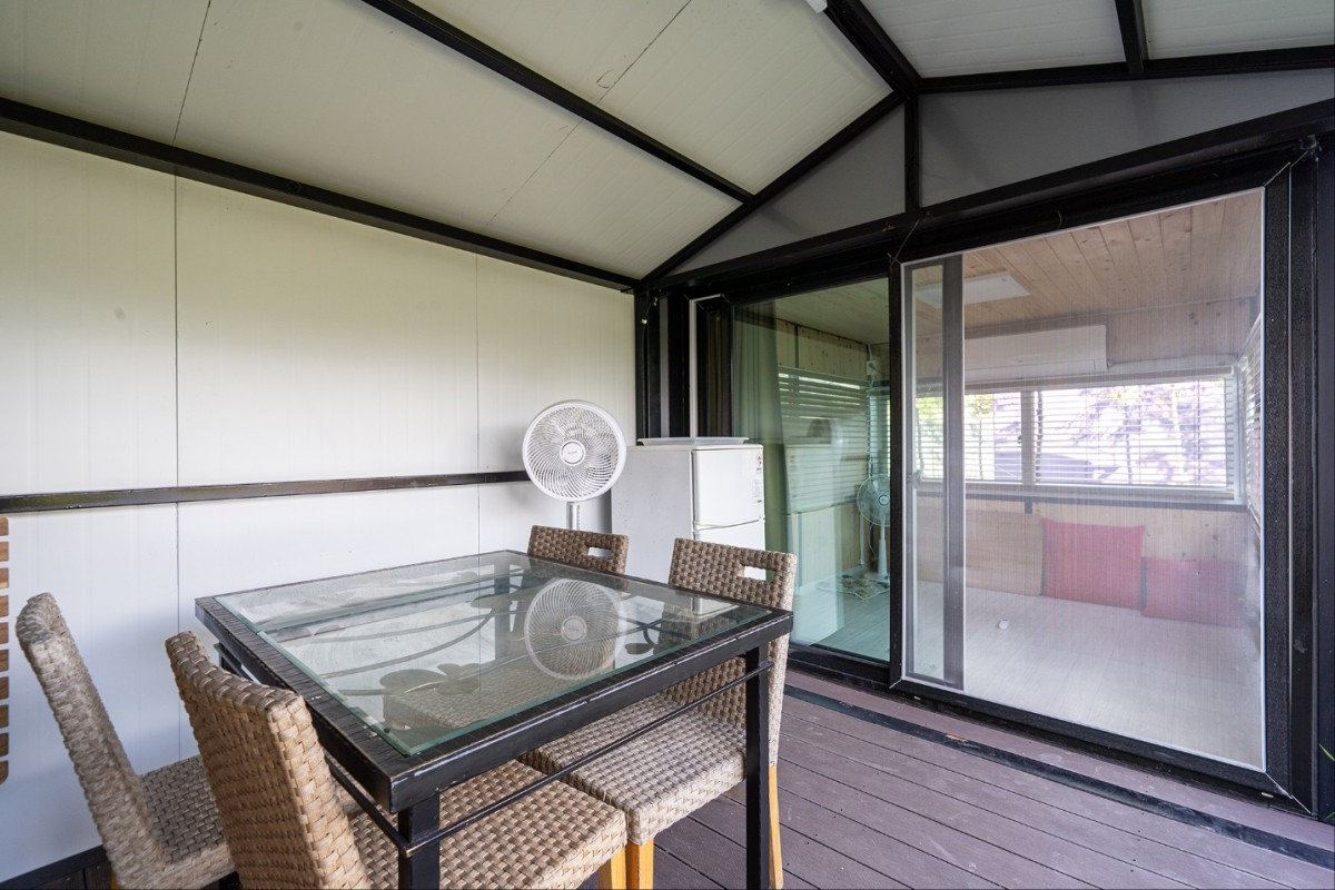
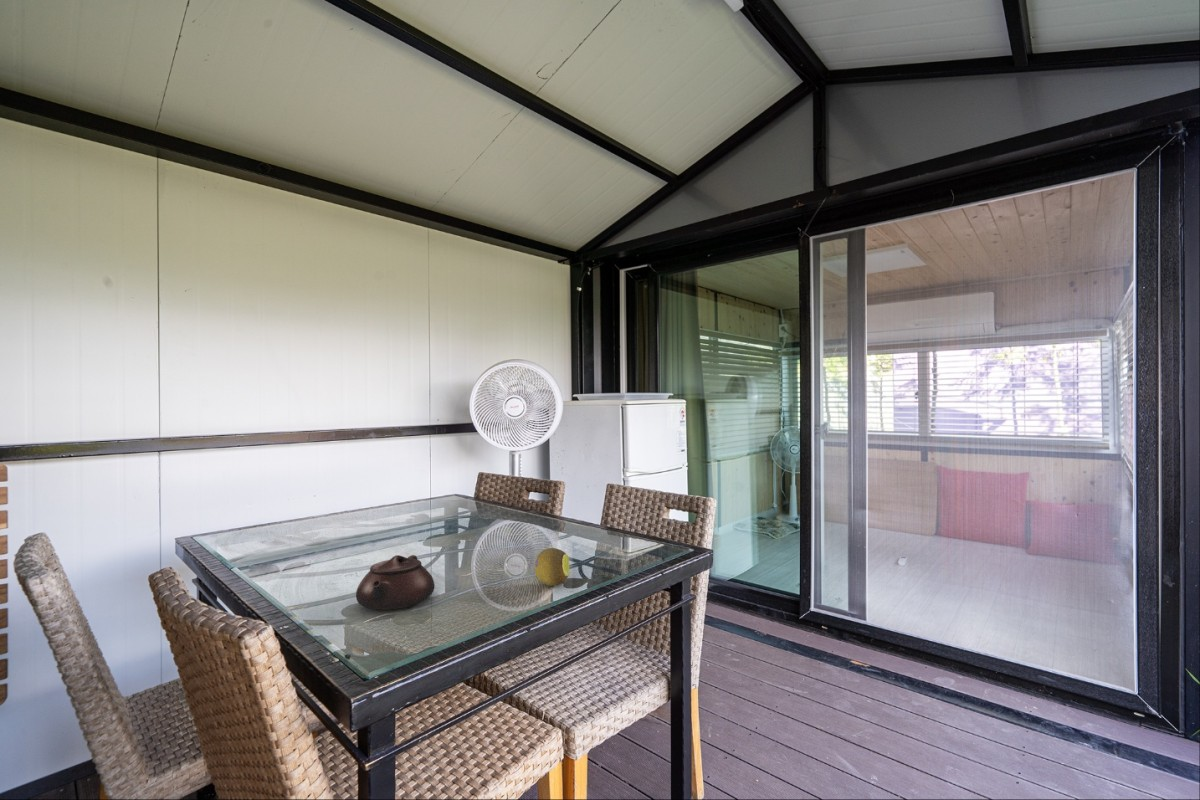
+ fruit [533,547,570,587]
+ teapot [355,554,435,611]
